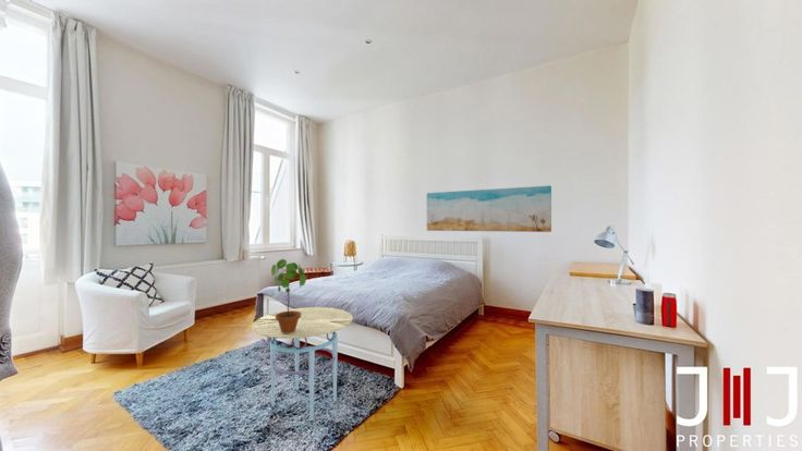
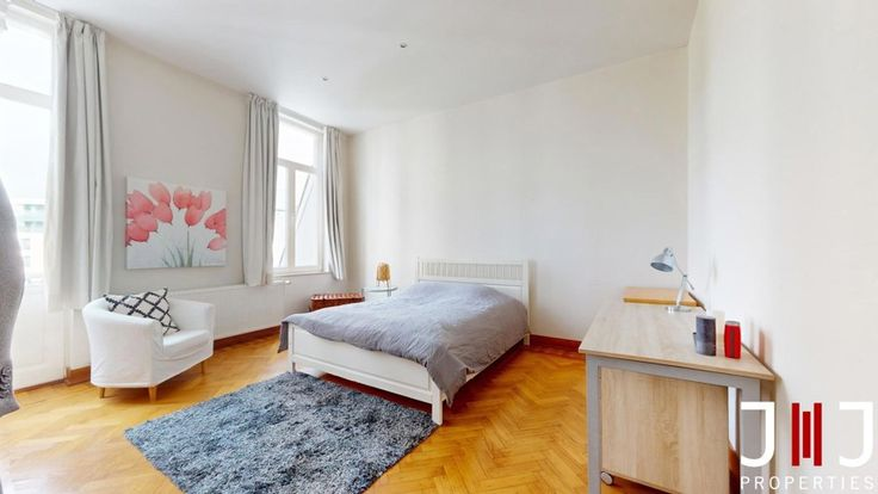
- wall art [426,185,552,233]
- potted plant [270,258,307,333]
- side table [251,306,354,422]
